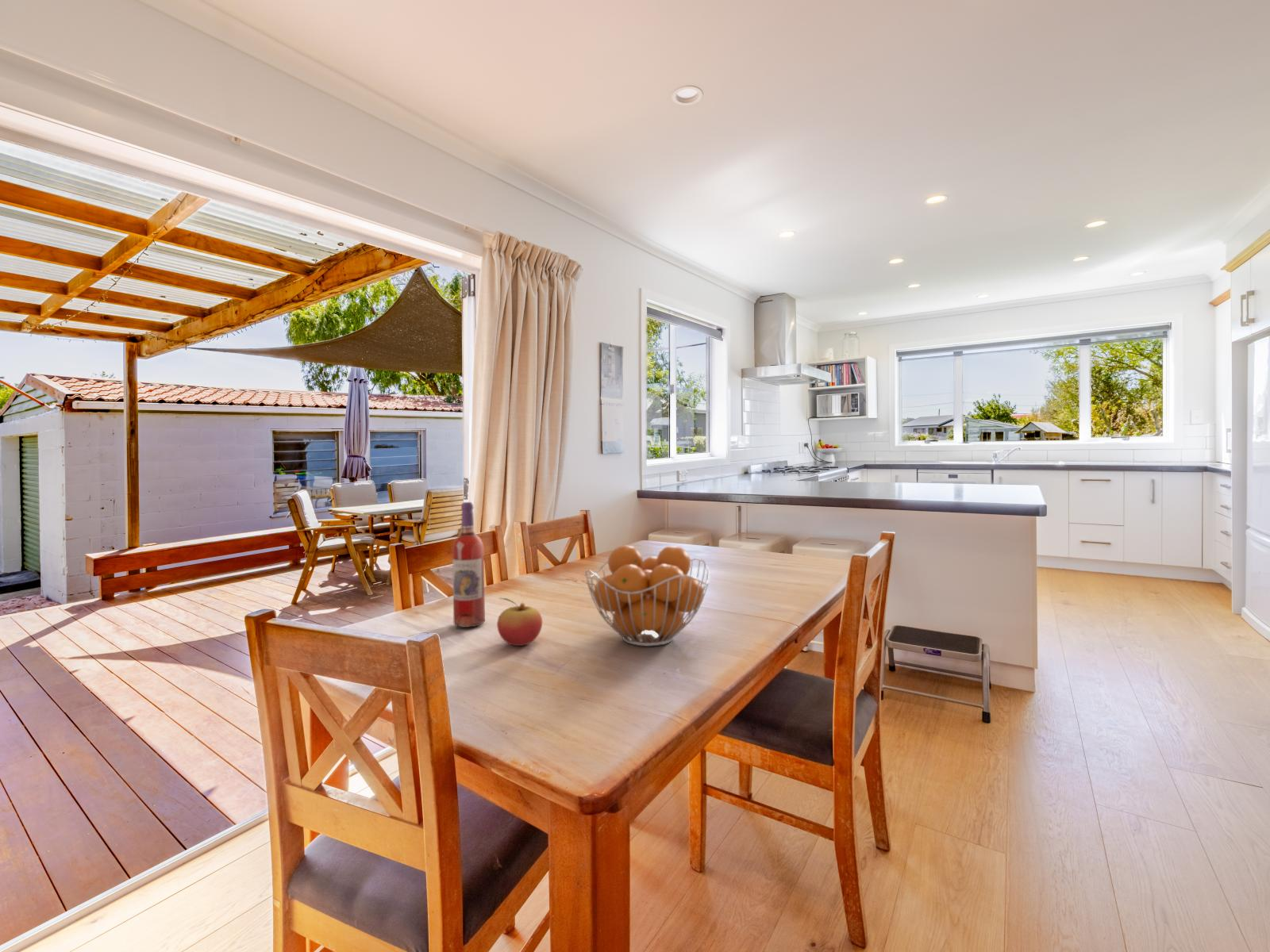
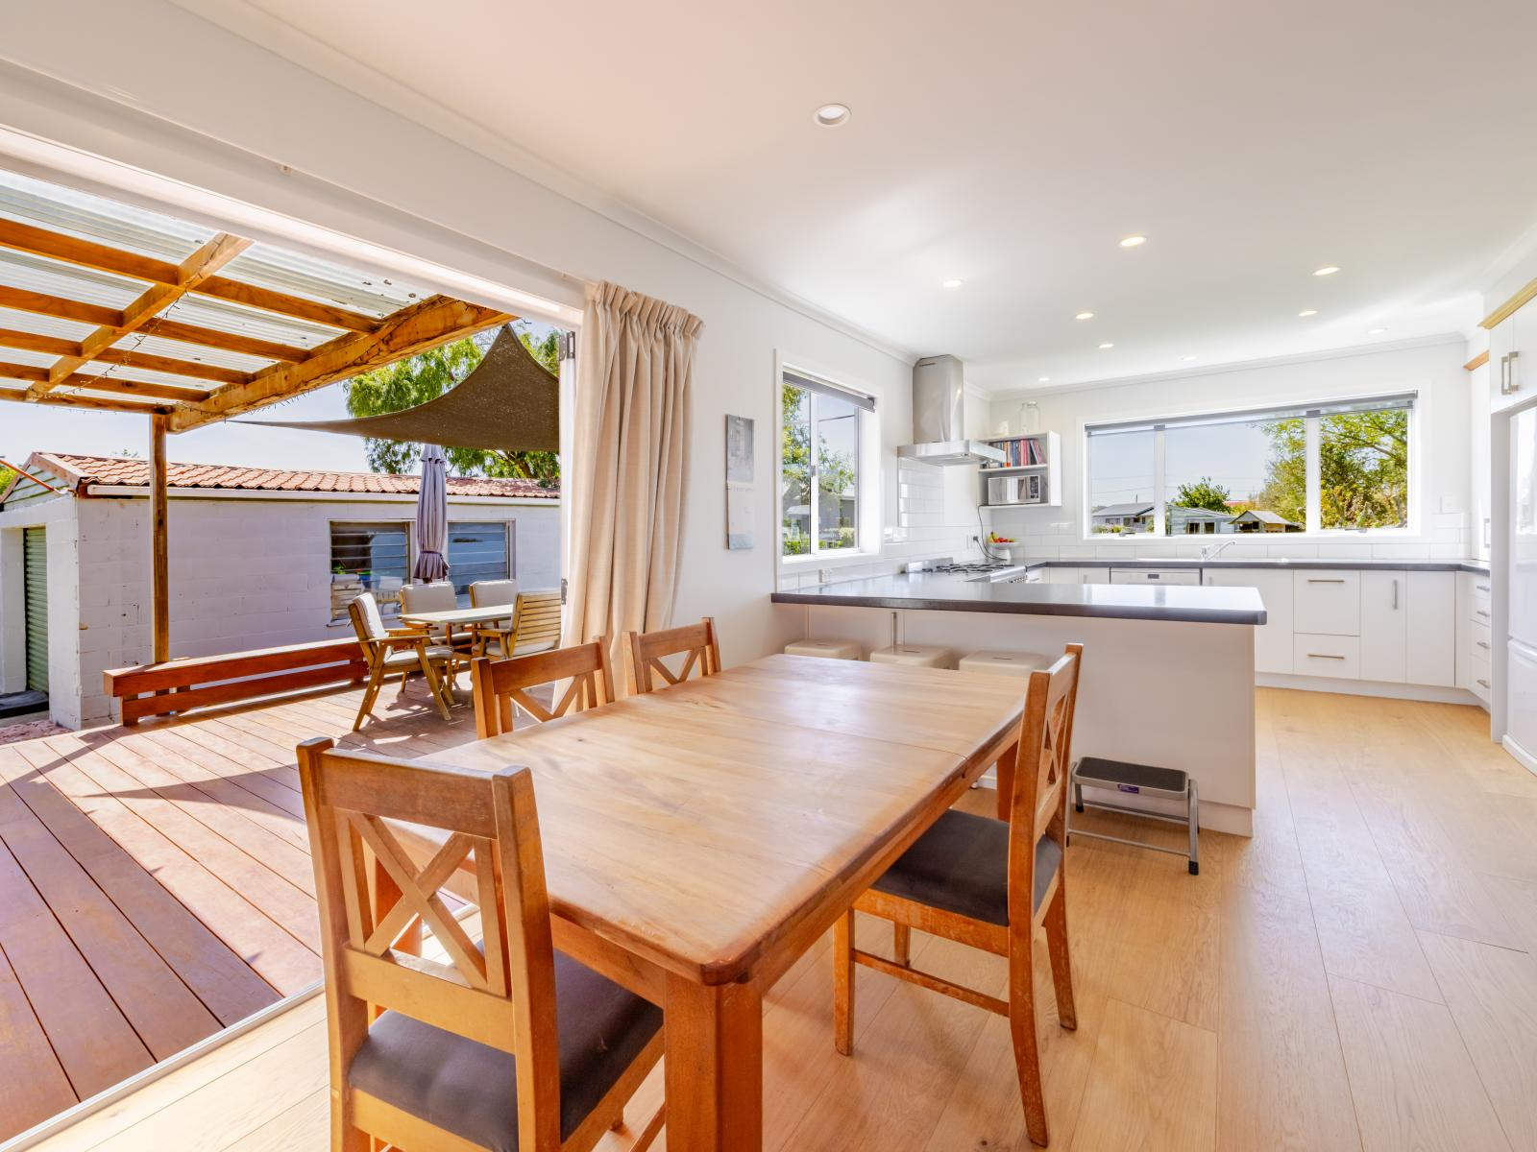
- wine bottle [452,501,486,628]
- fruit basket [584,544,710,647]
- fruit [496,597,543,647]
